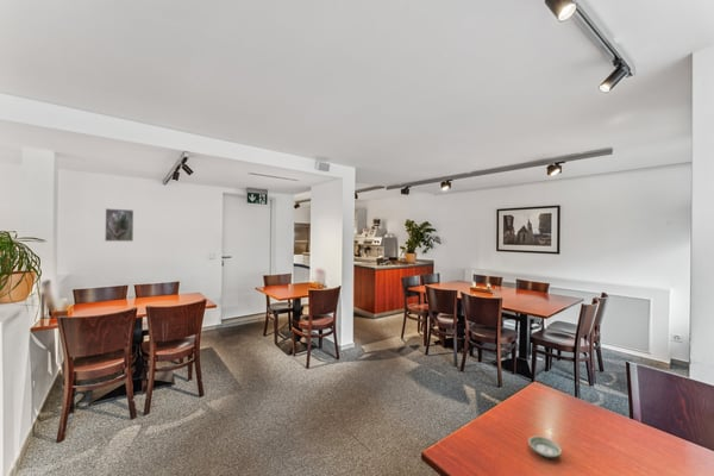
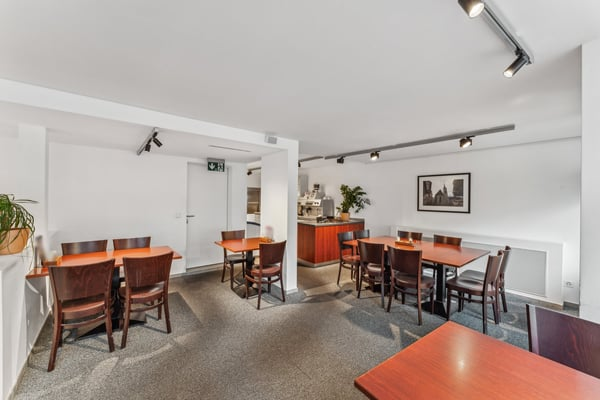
- saucer [527,436,563,458]
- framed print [104,207,134,243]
